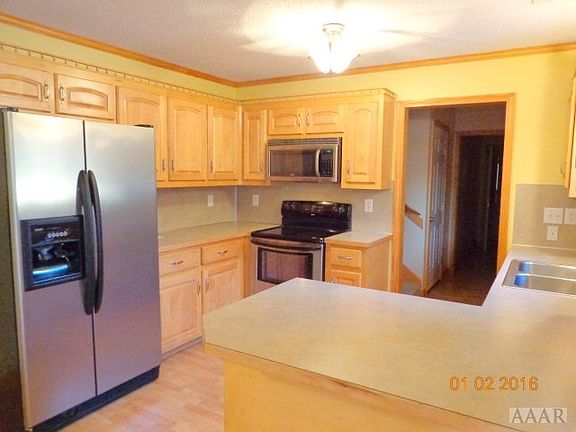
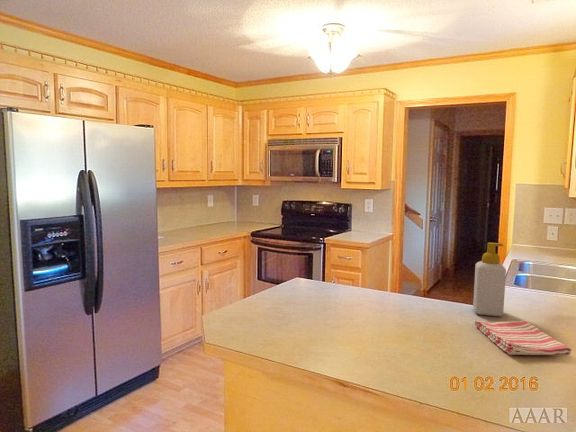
+ dish towel [474,320,573,356]
+ soap bottle [472,242,507,317]
